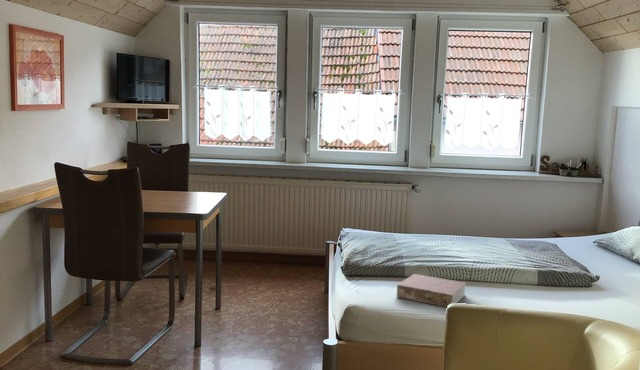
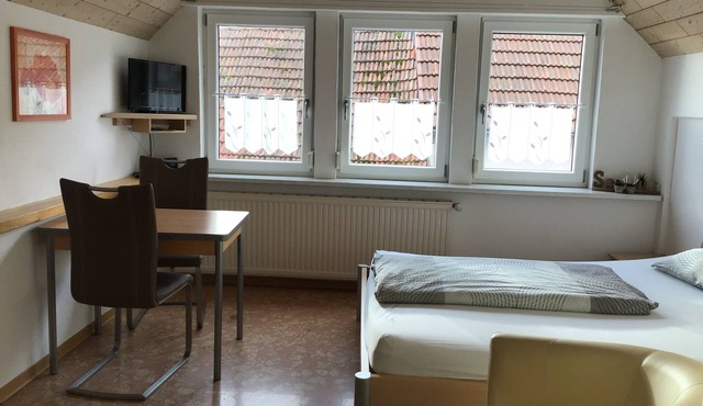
- book [396,273,467,308]
